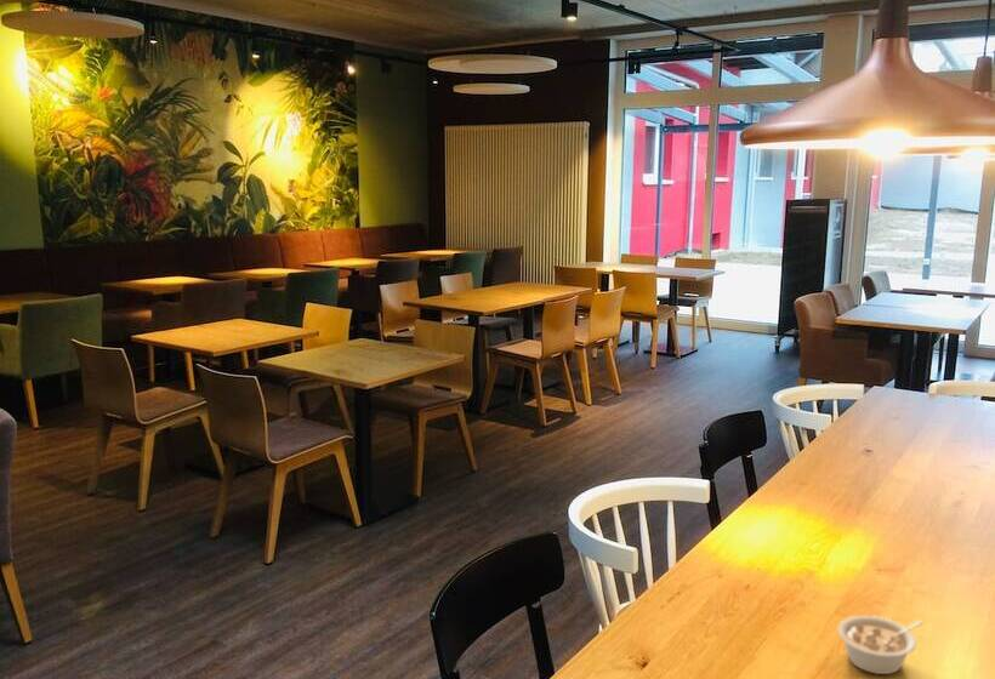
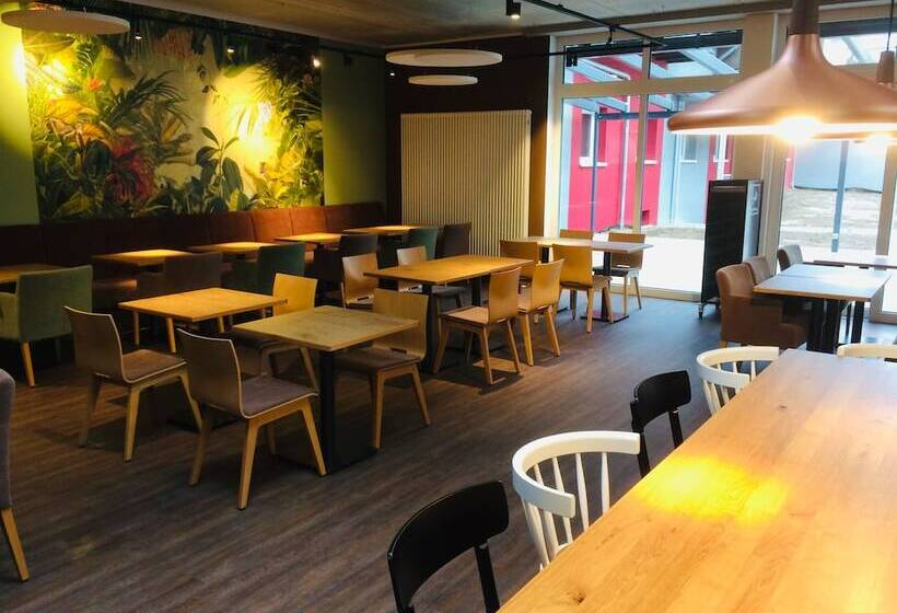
- legume [837,615,925,675]
